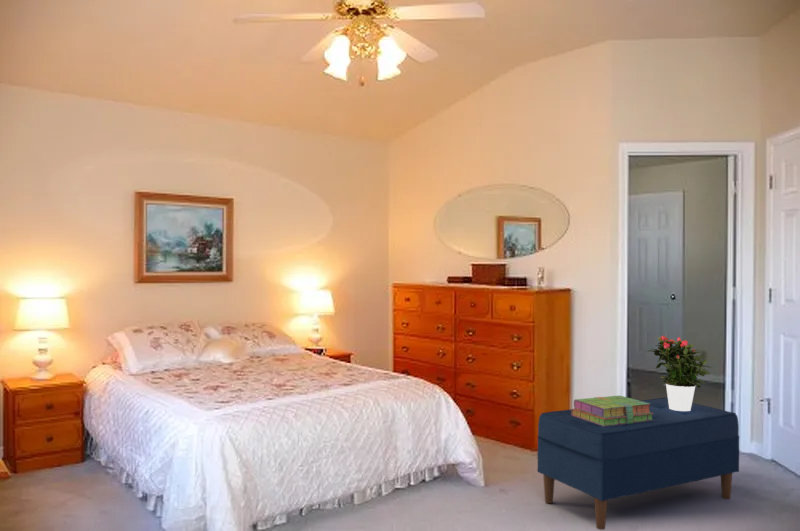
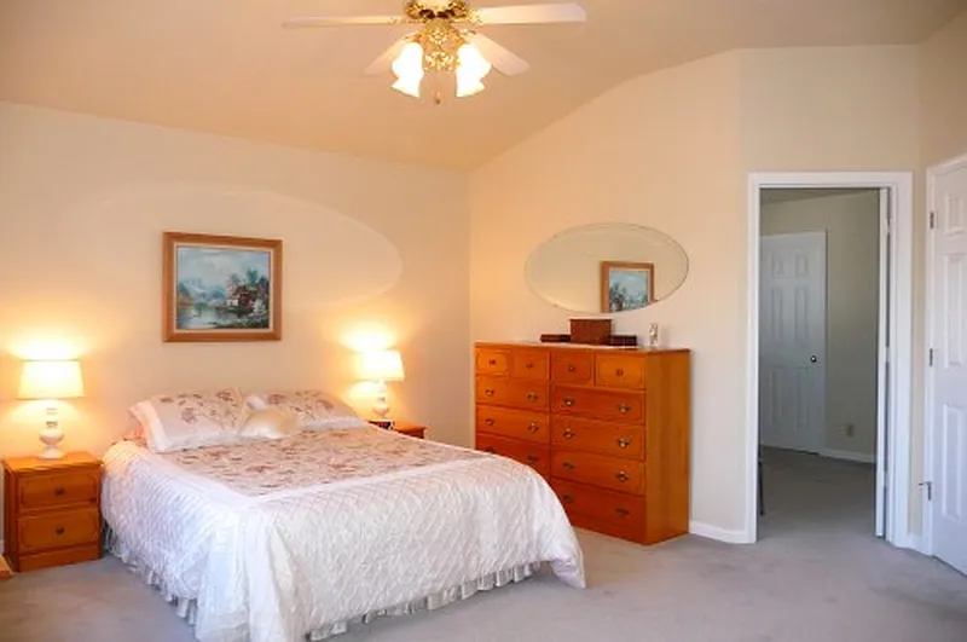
- stack of books [571,395,654,426]
- potted flower [647,335,713,411]
- bench [536,397,740,531]
